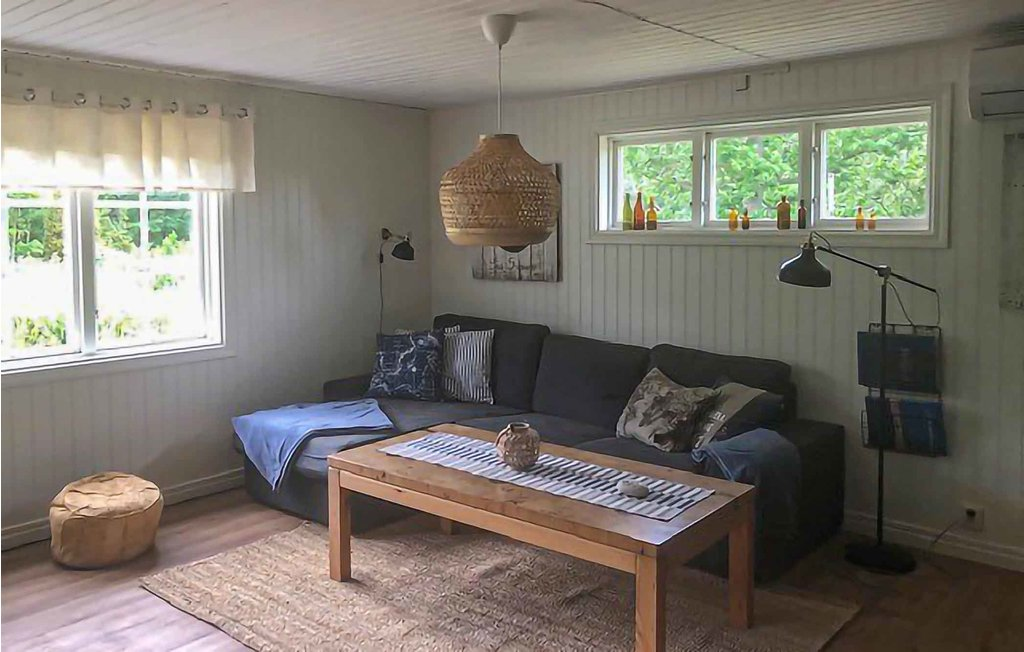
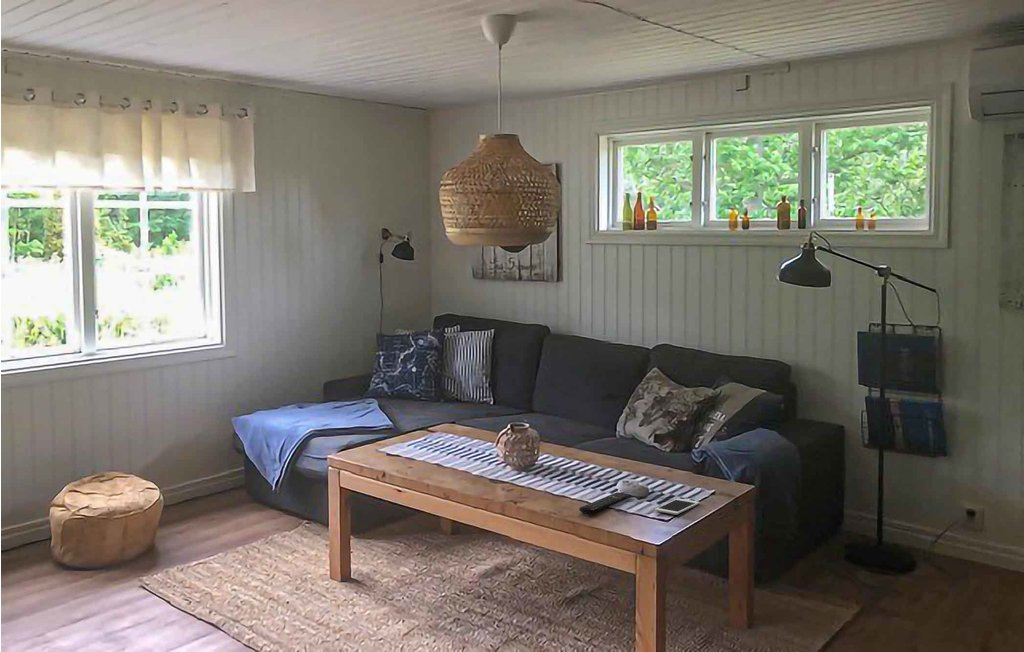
+ remote control [578,491,632,515]
+ cell phone [654,497,700,516]
